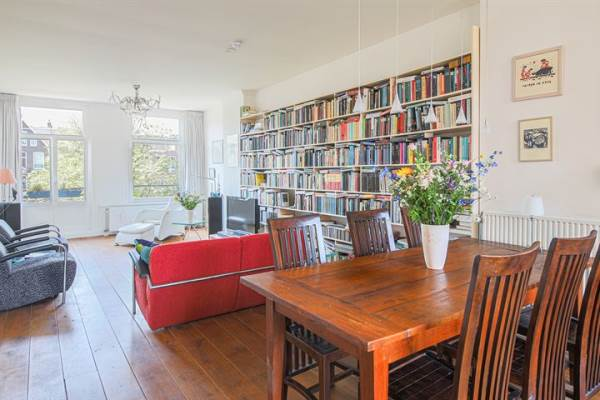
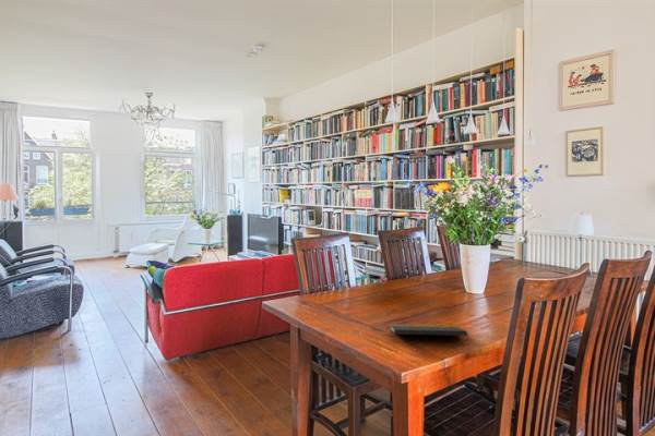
+ notepad [390,324,471,347]
